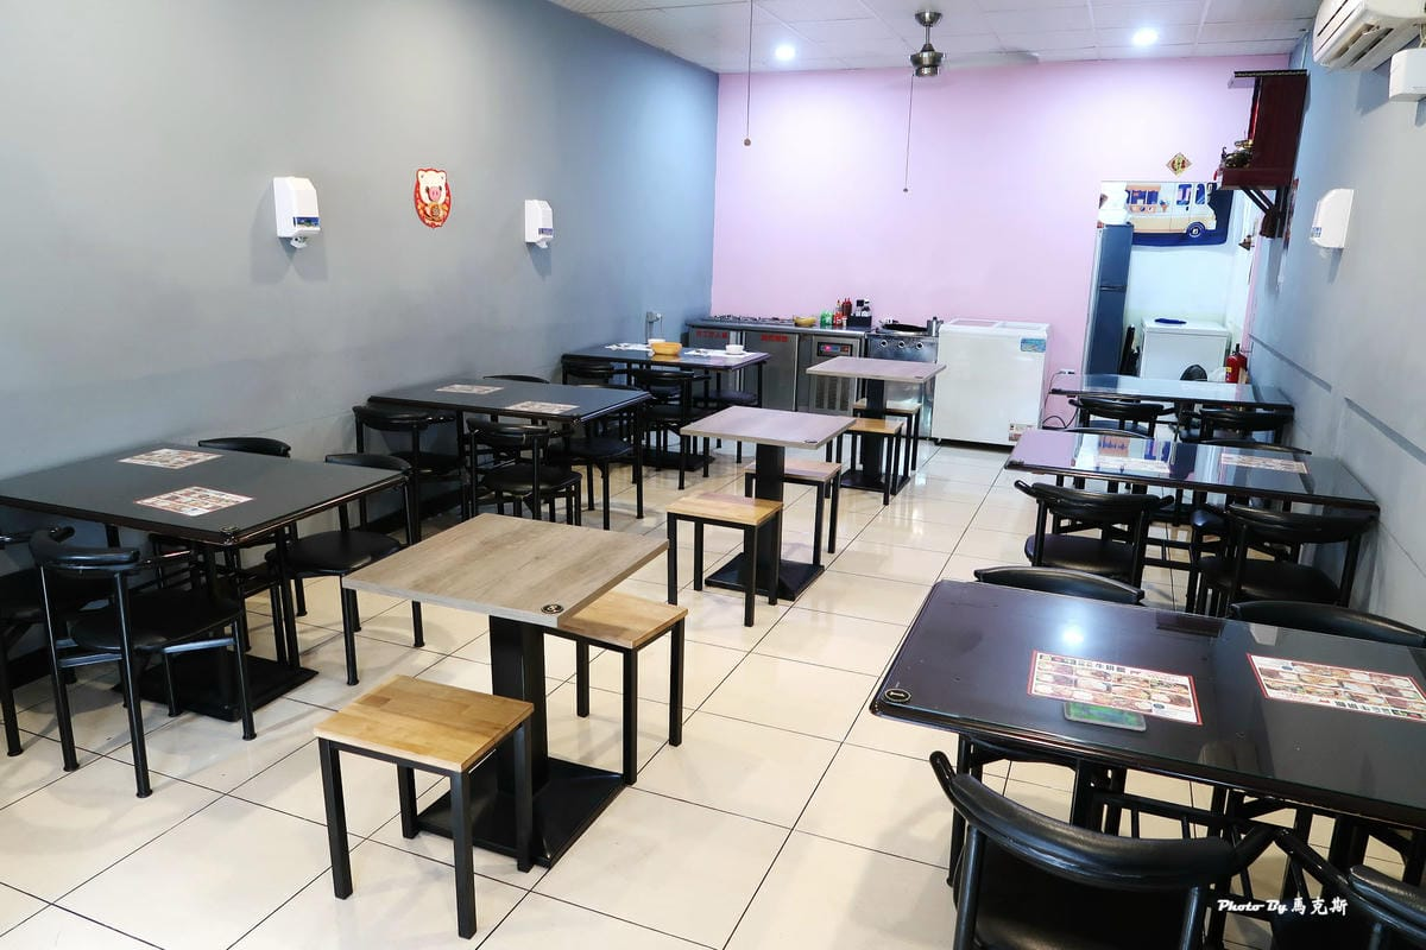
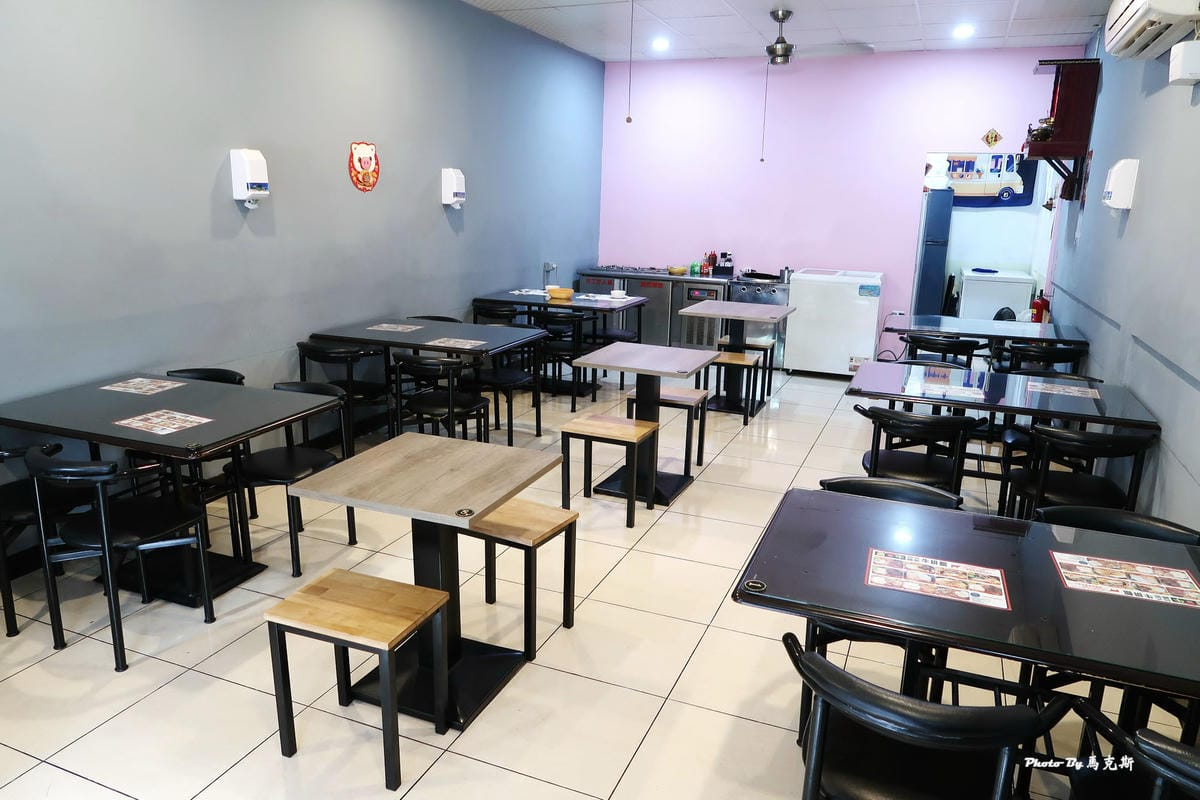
- smartphone [1062,701,1147,732]
